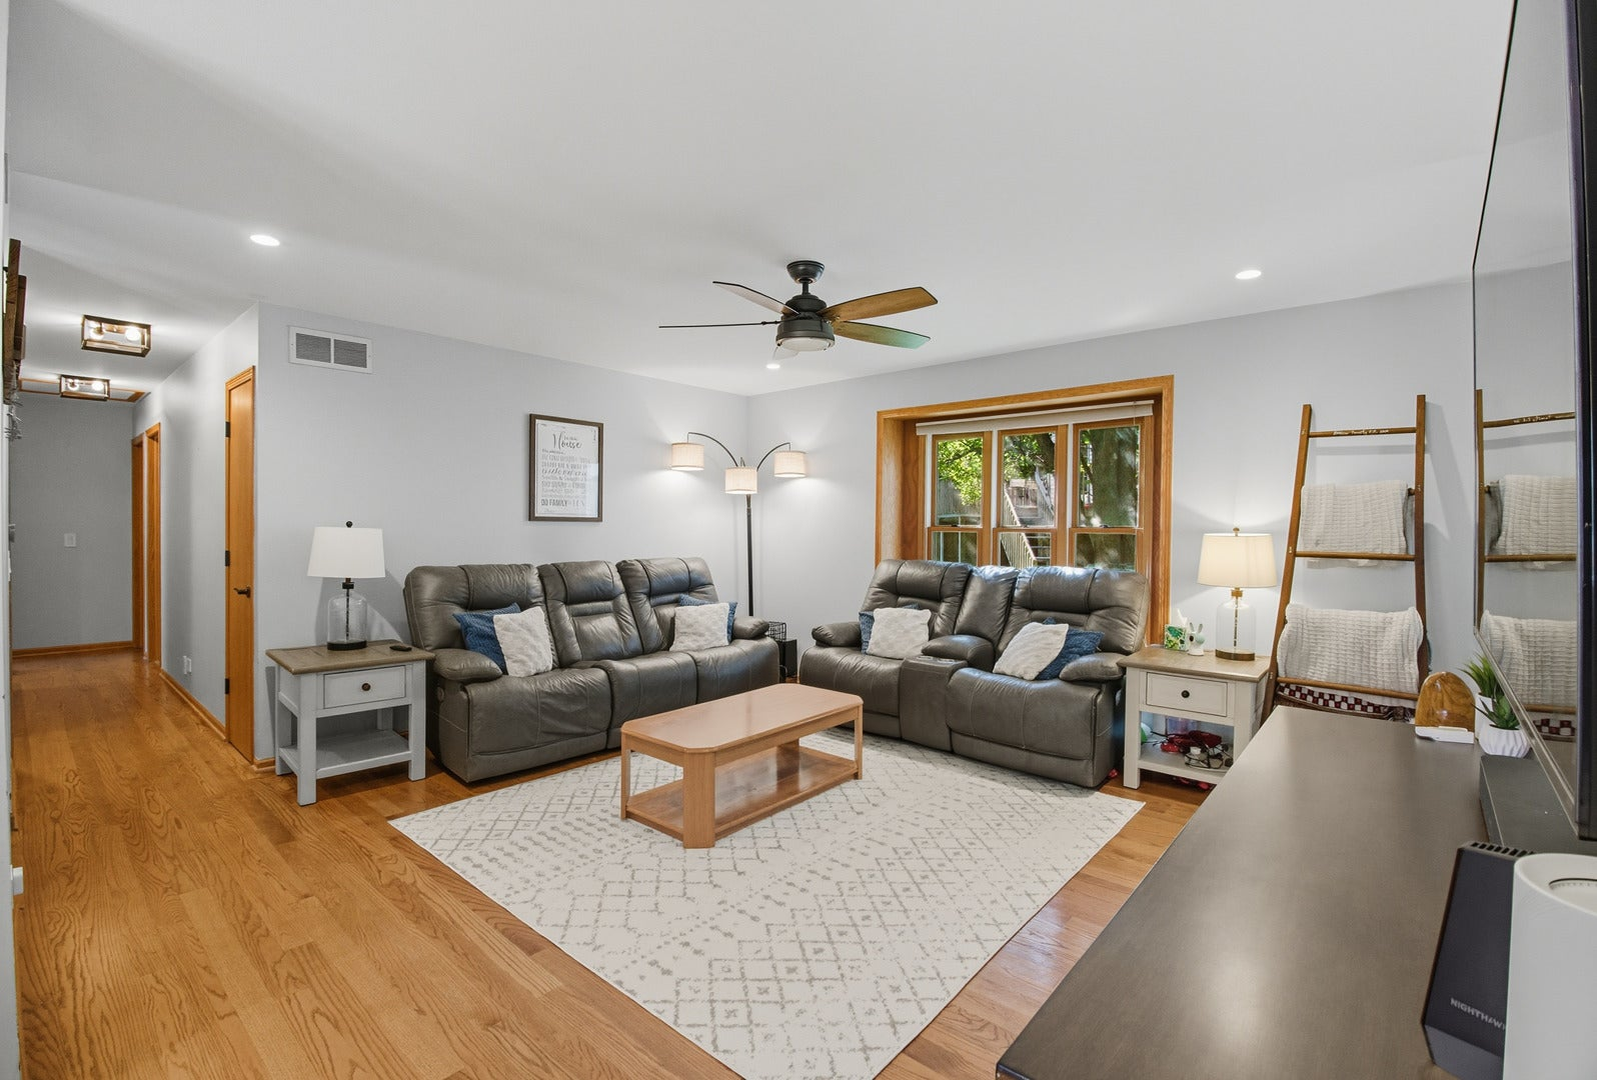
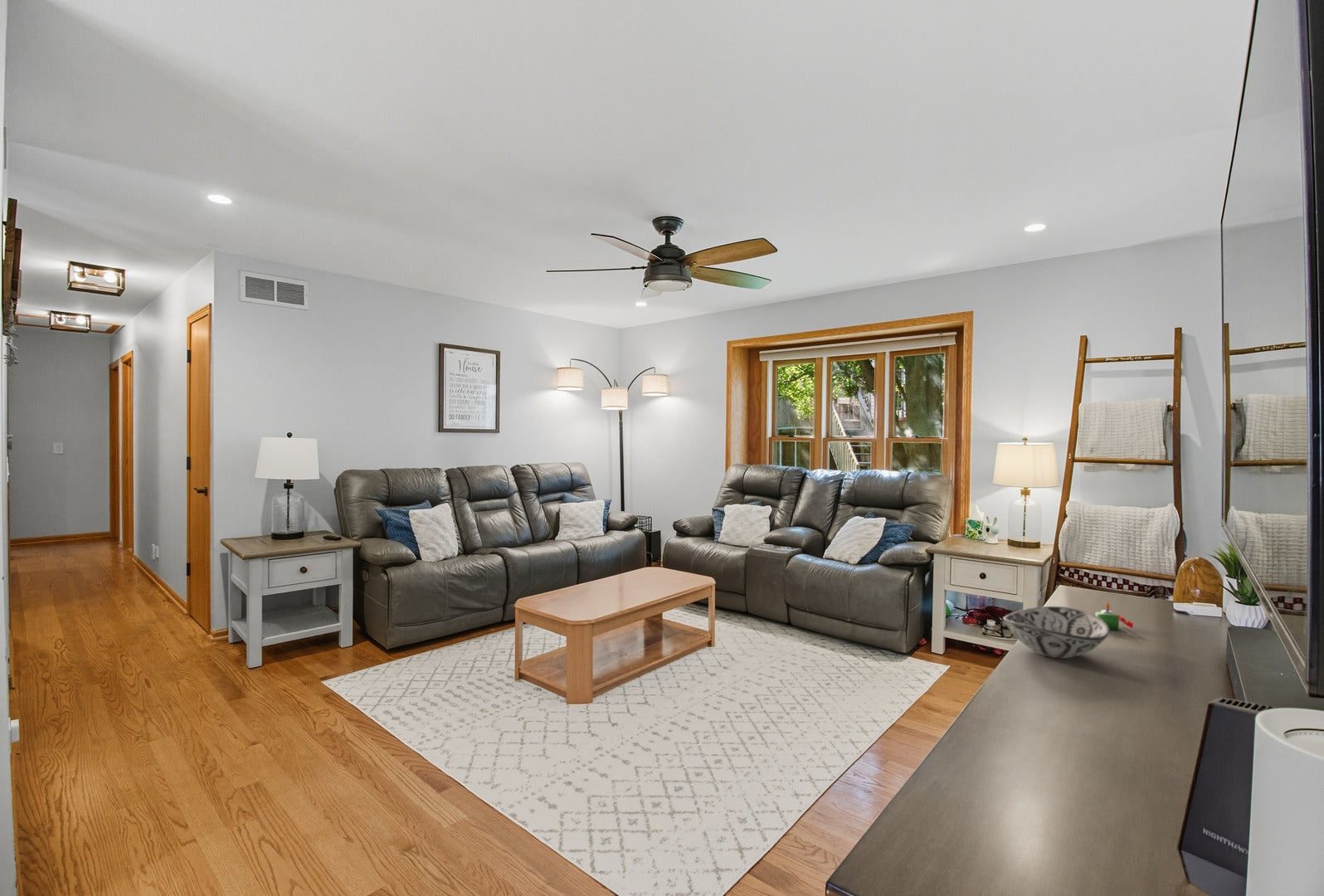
+ candle [1095,601,1134,631]
+ decorative bowl [1002,606,1111,660]
